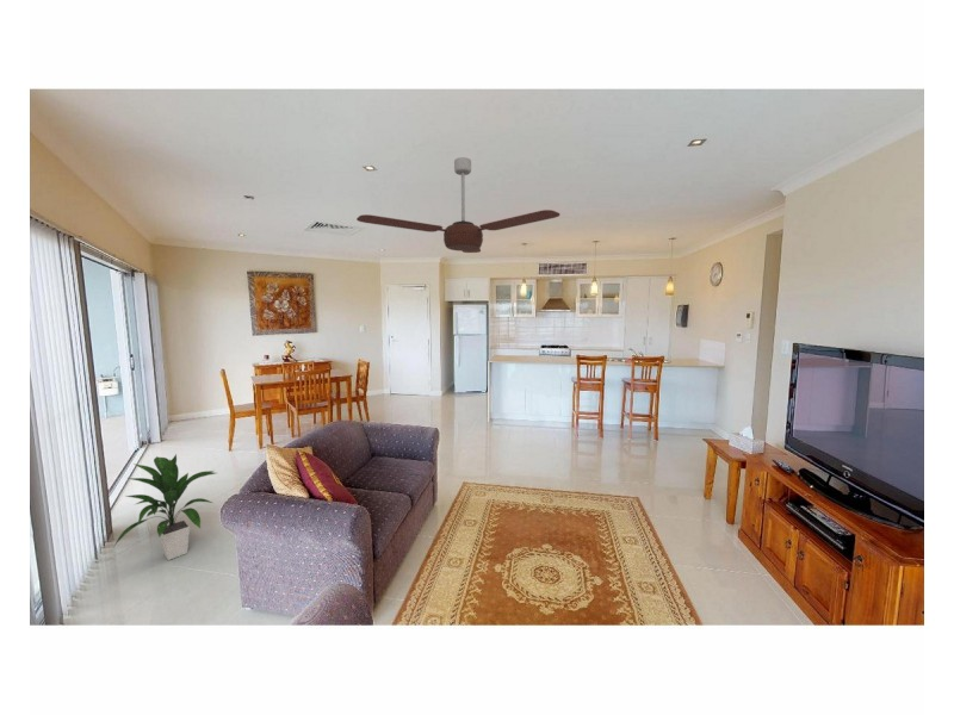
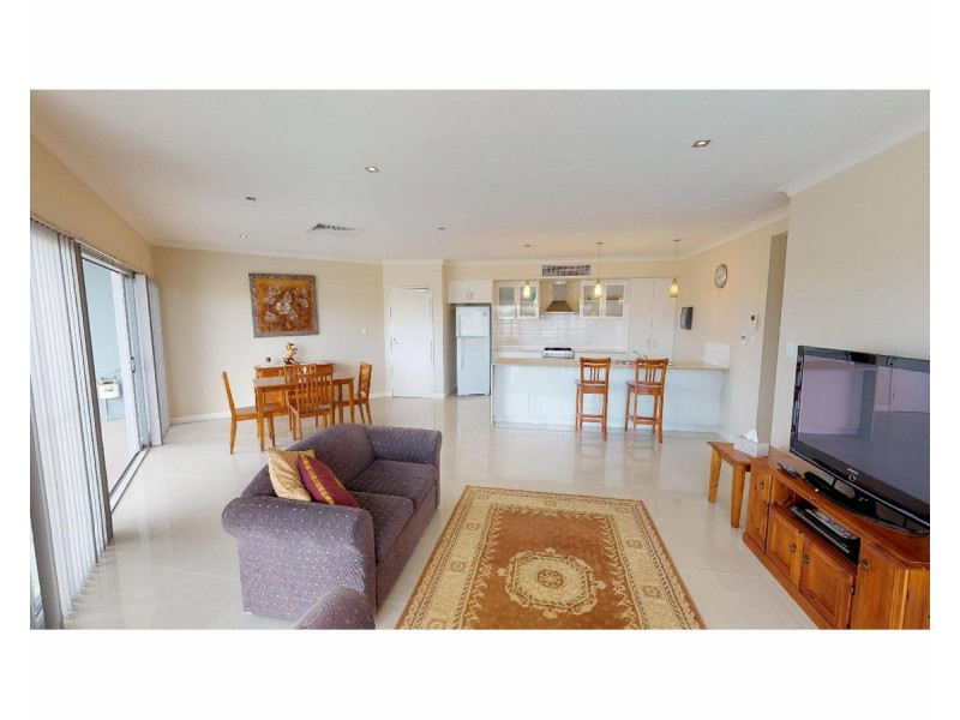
- ceiling fan [355,156,560,254]
- indoor plant [111,453,217,561]
